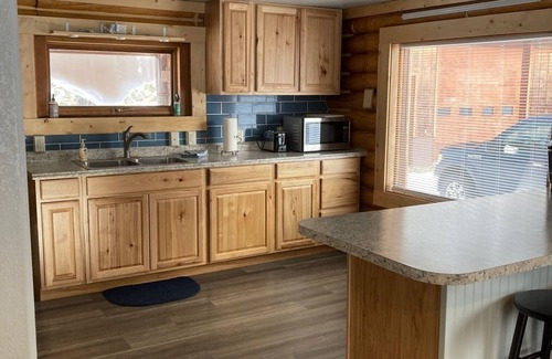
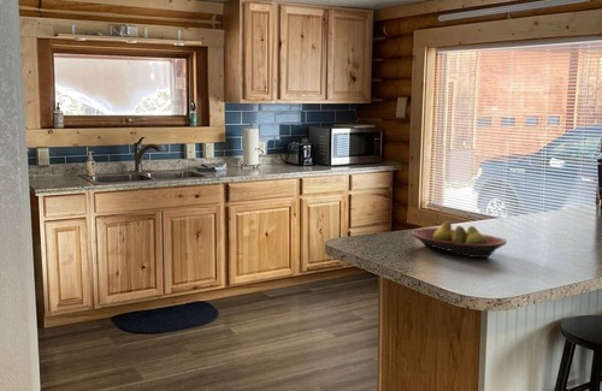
+ fruit bowl [411,220,508,259]
